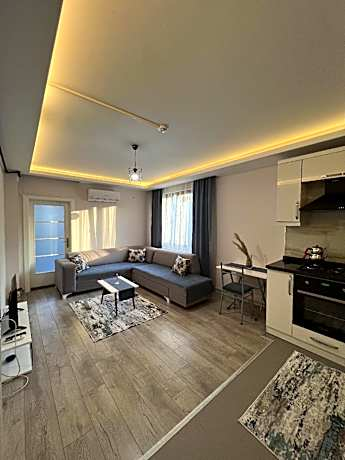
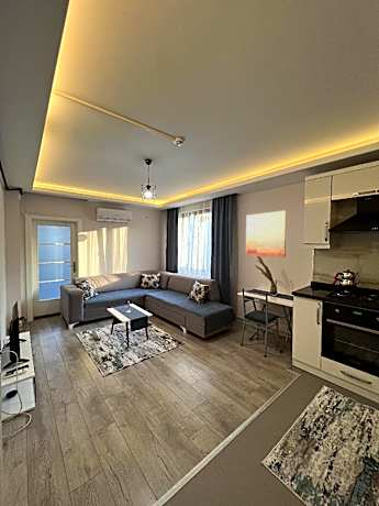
+ wall art [245,209,288,258]
